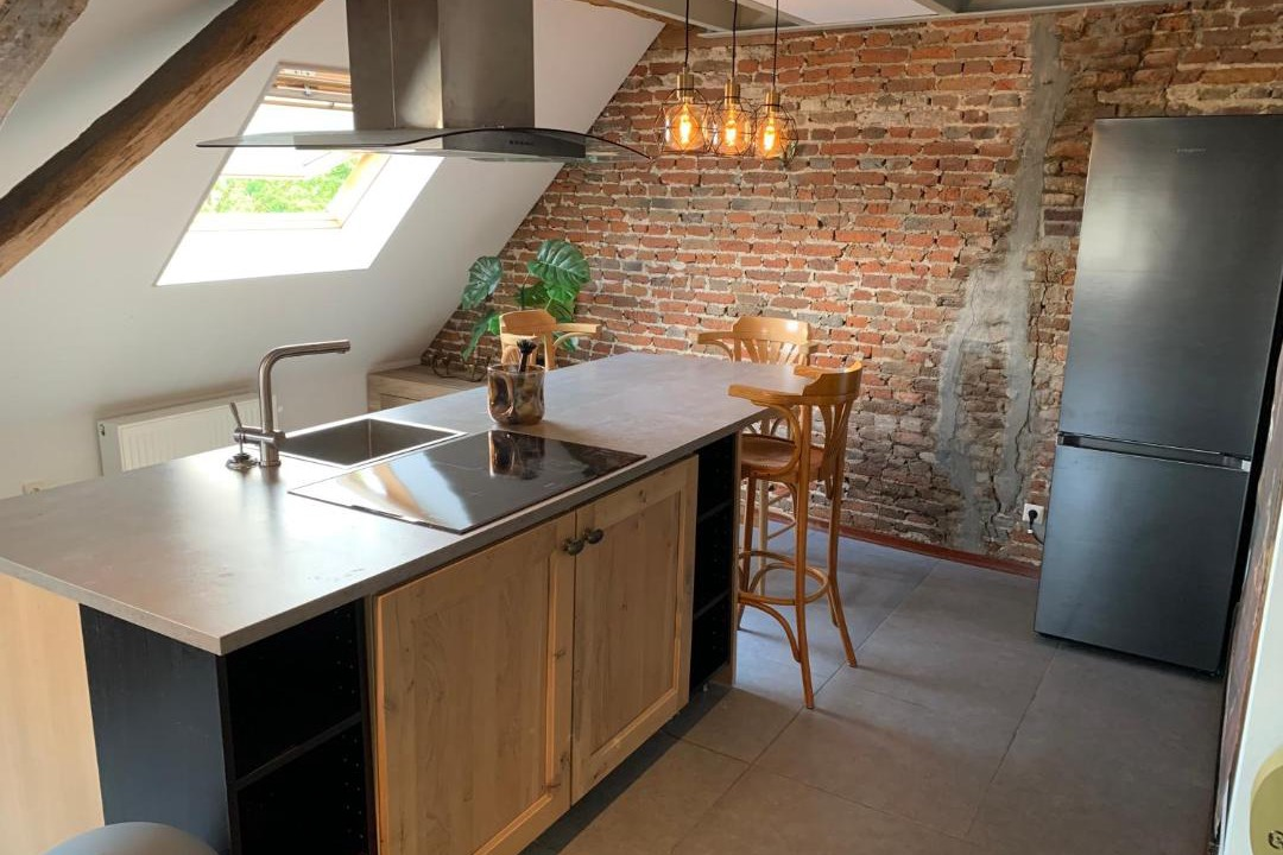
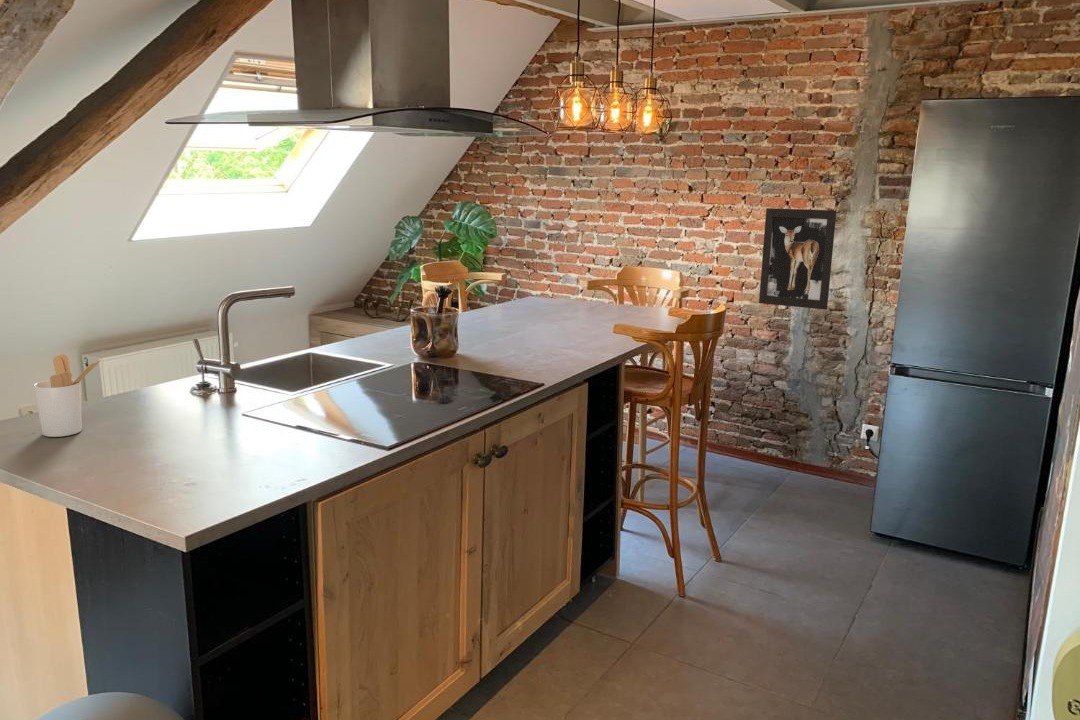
+ utensil holder [33,353,103,438]
+ wall art [758,207,838,311]
